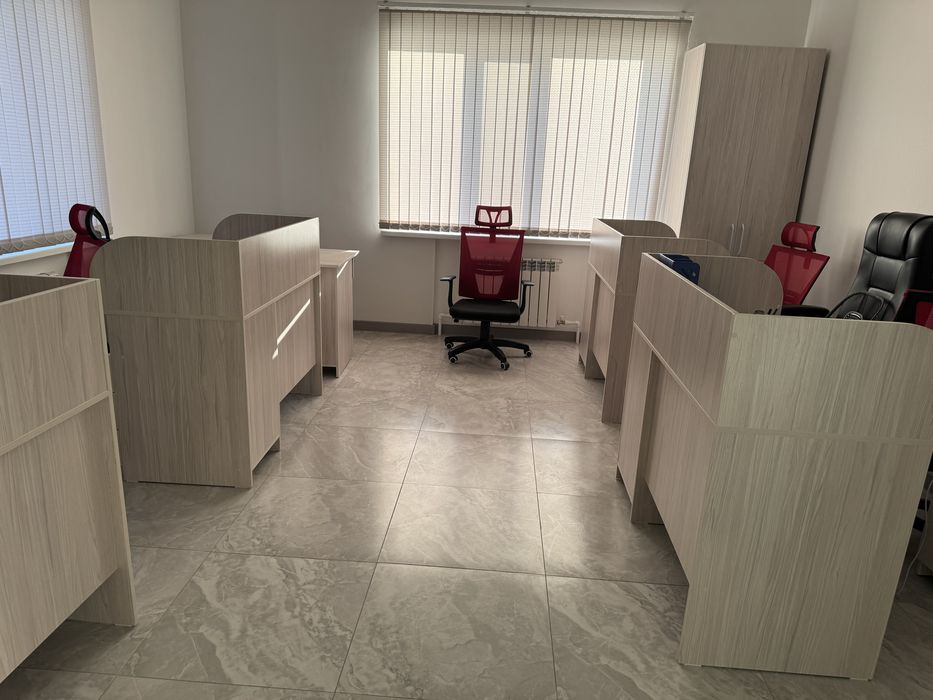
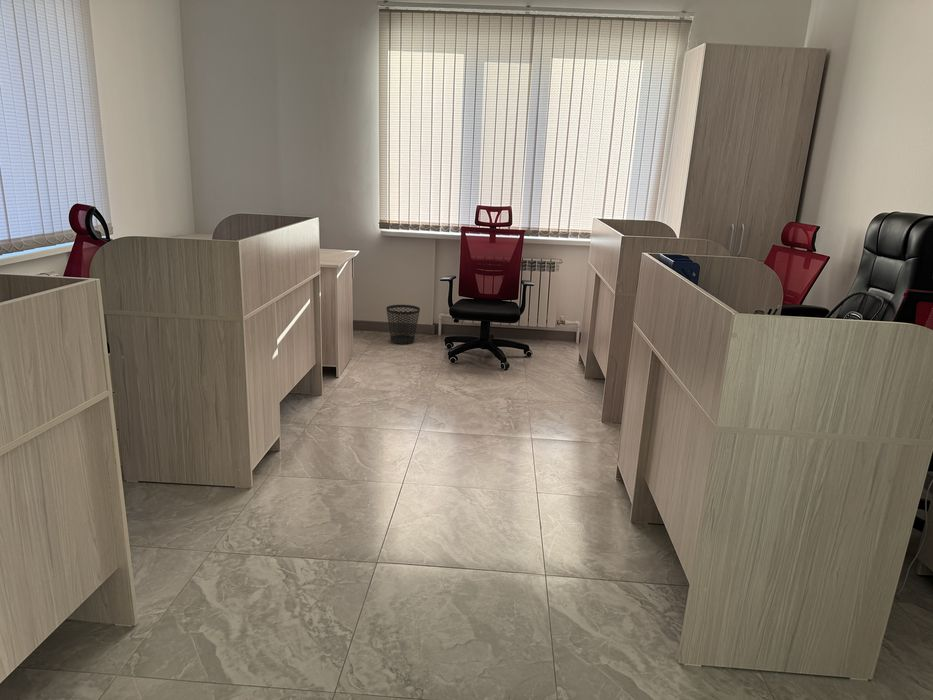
+ wastebasket [385,304,421,345]
